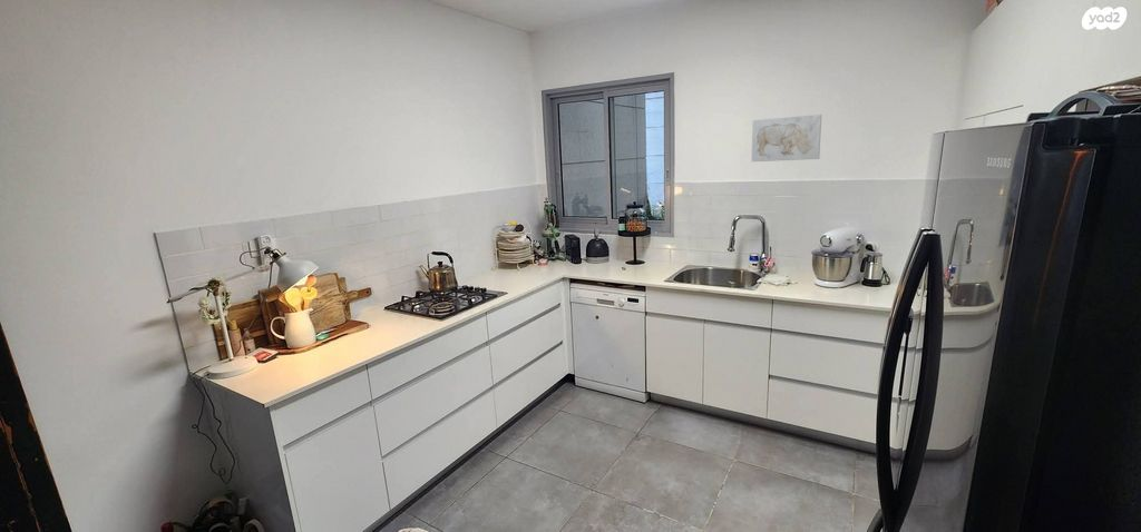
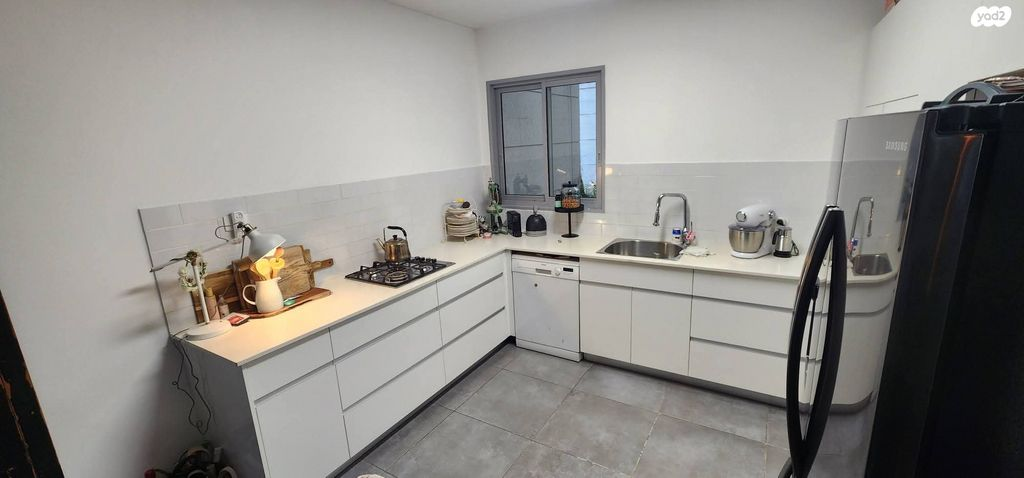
- wall art [751,114,822,162]
